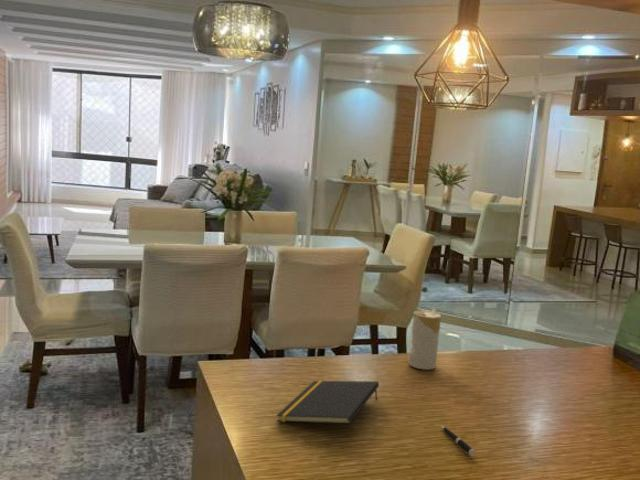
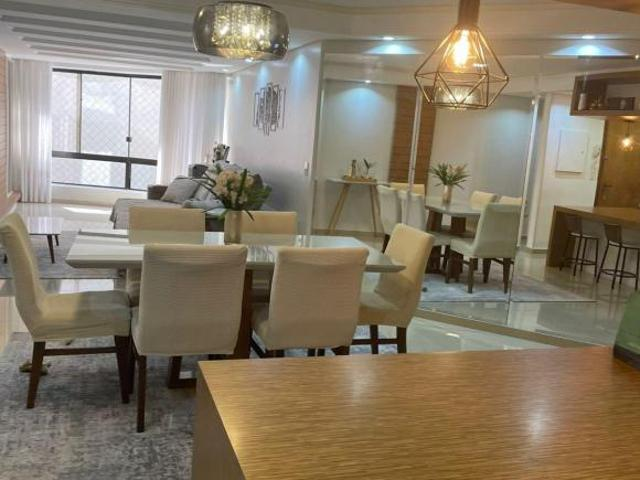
- candle [408,309,442,371]
- pen [440,424,476,457]
- notepad [275,380,380,425]
